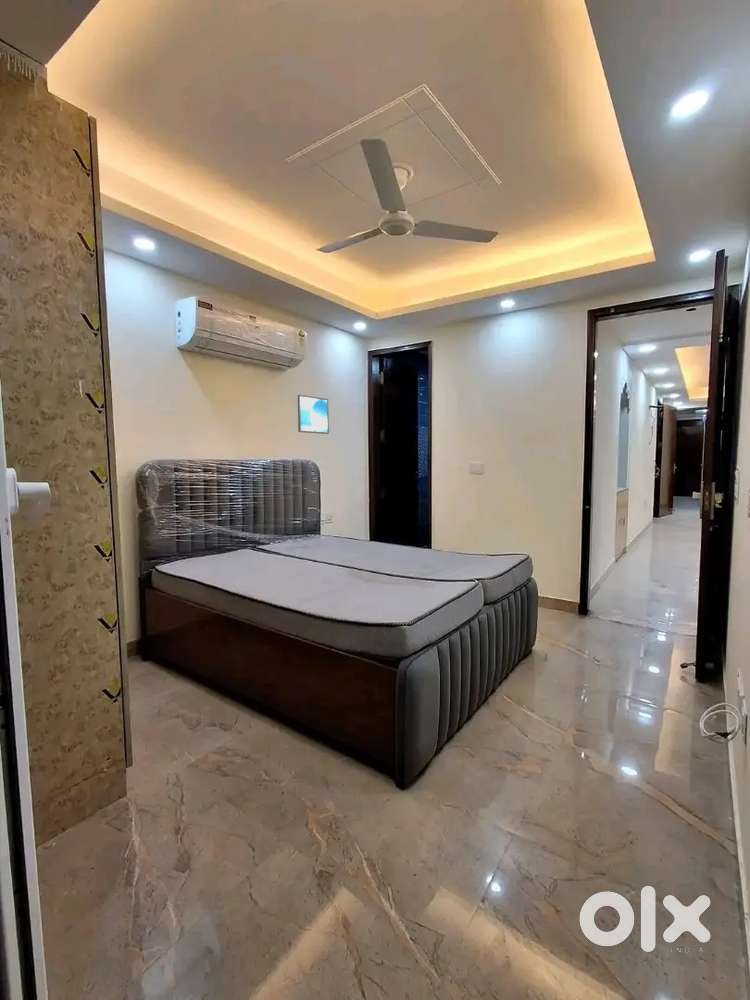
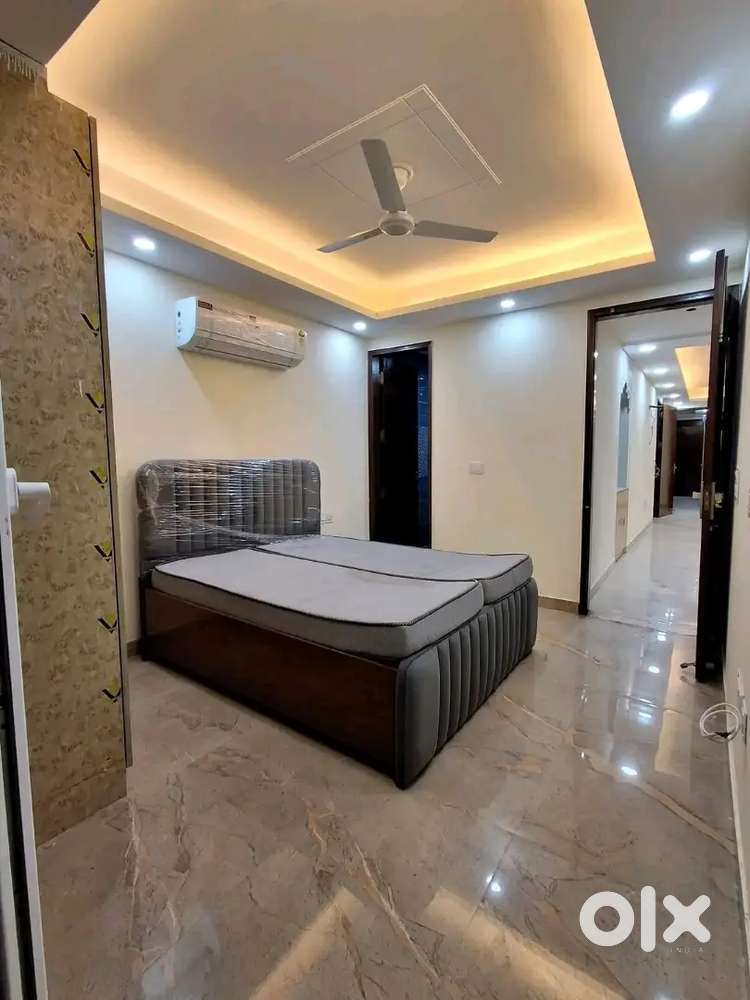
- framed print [297,394,330,435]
